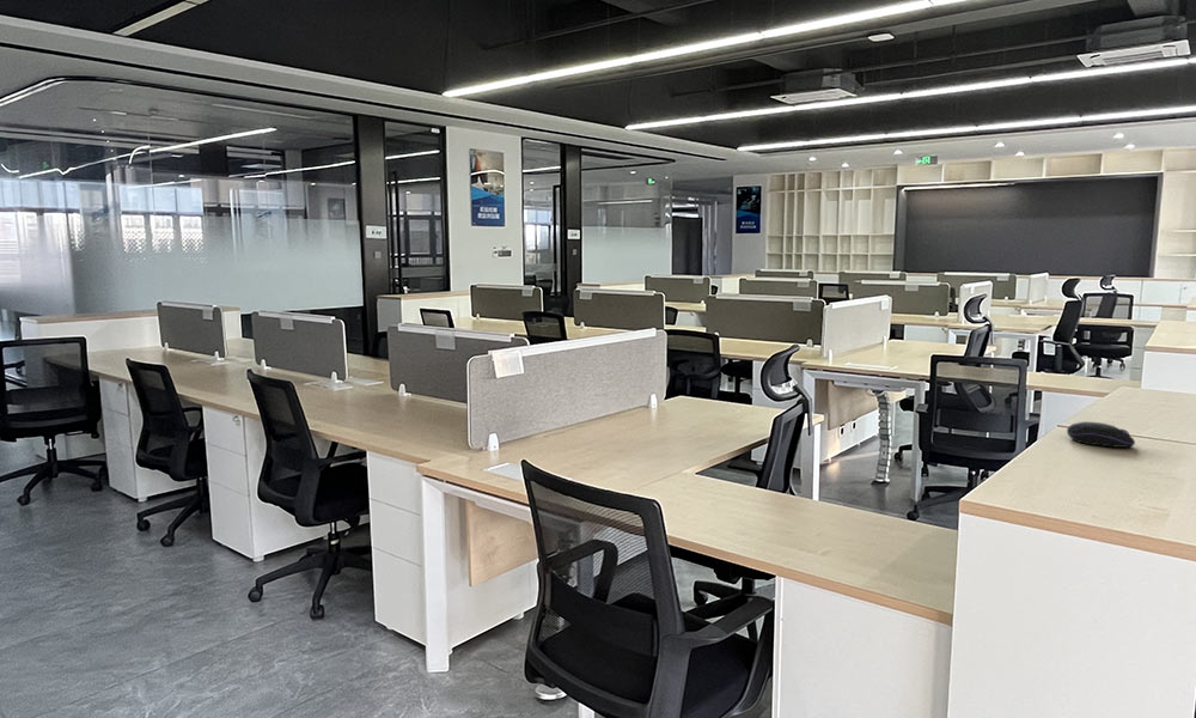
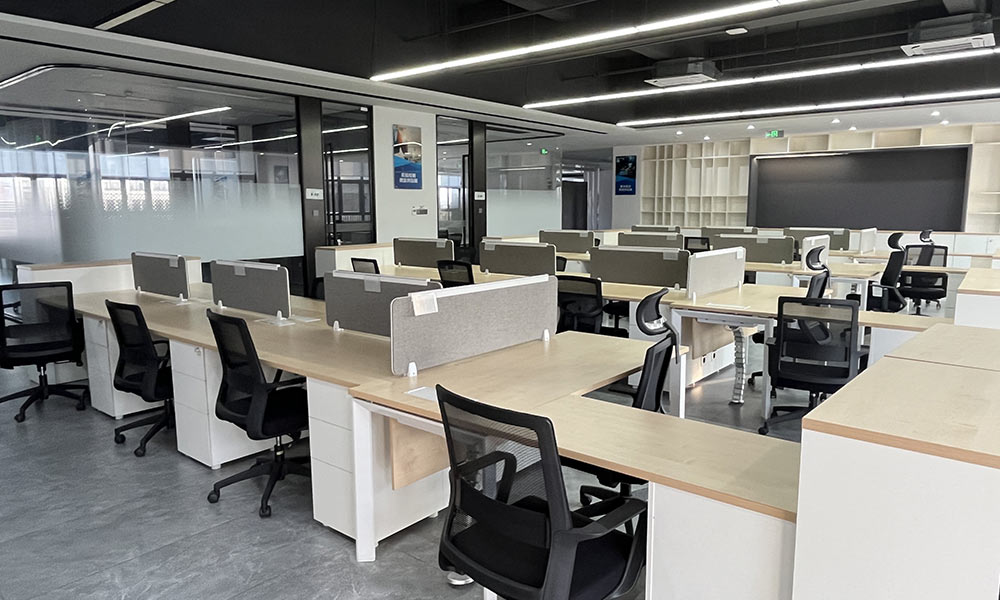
- computer mouse [1066,420,1136,449]
